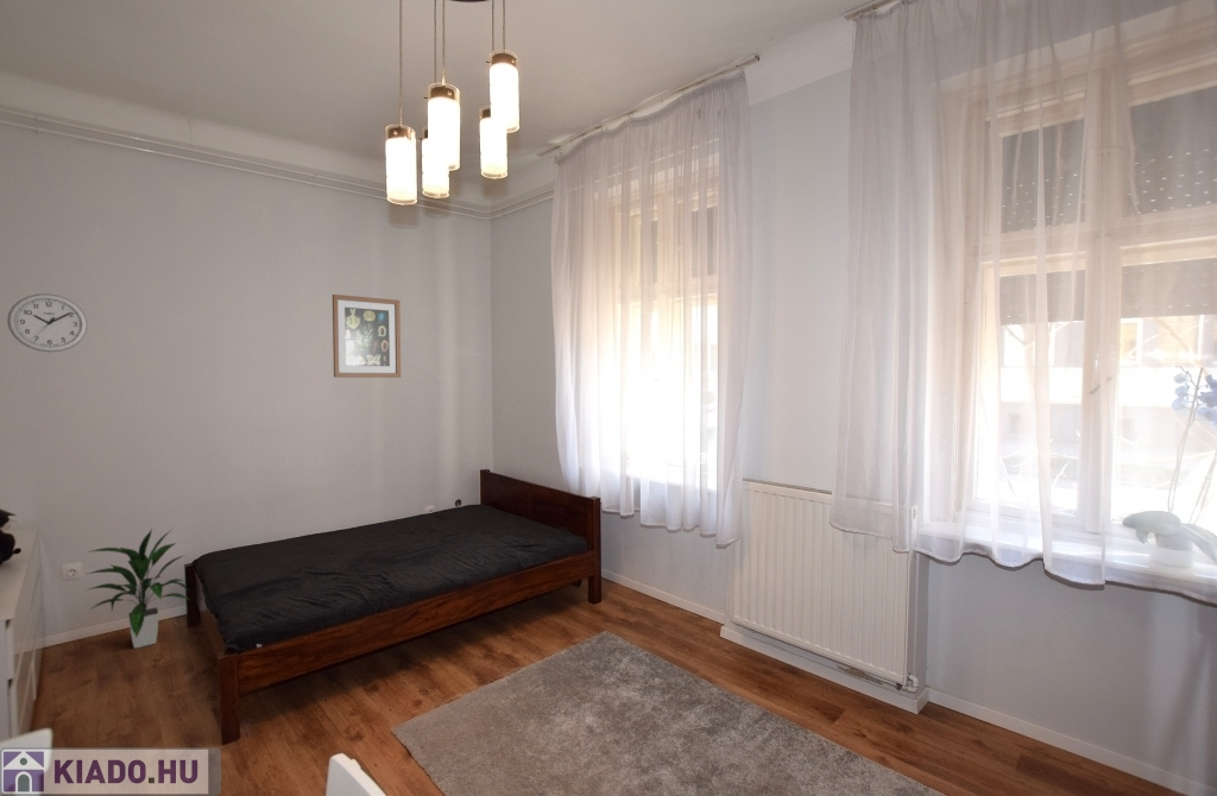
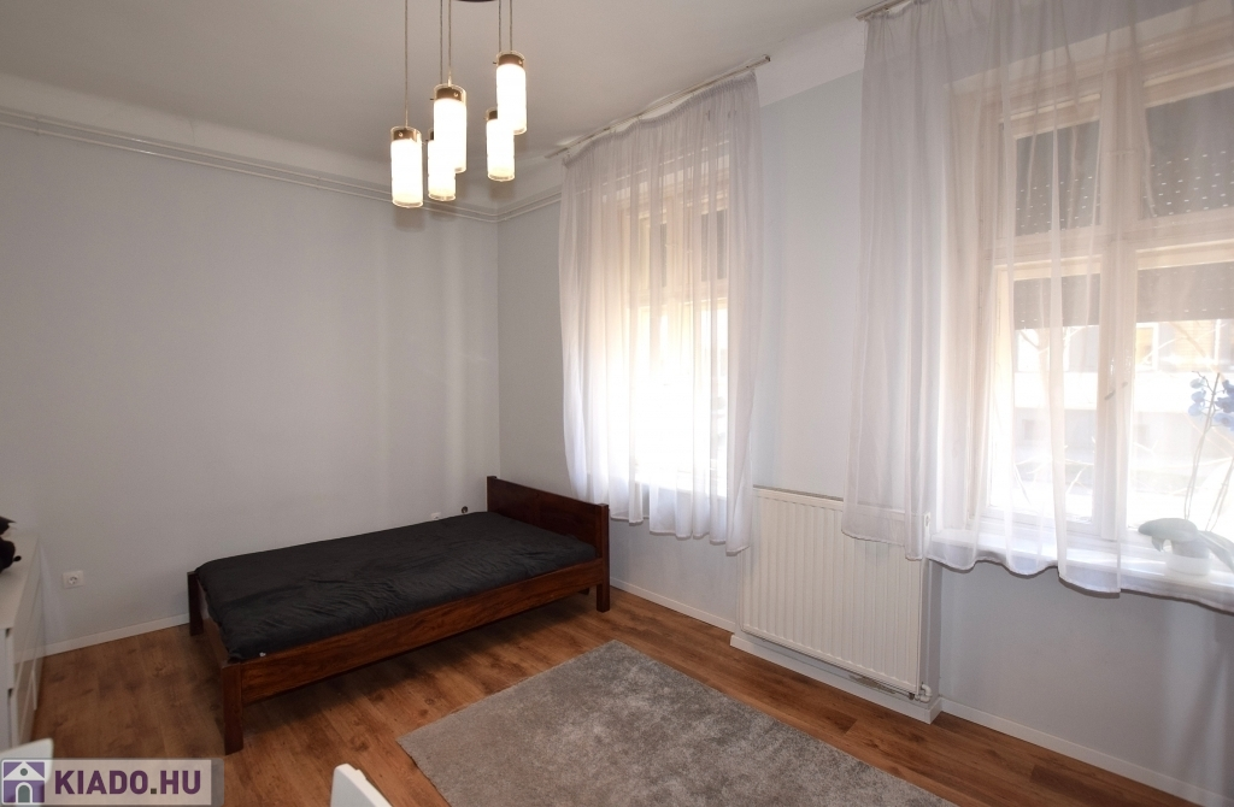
- wall clock [6,292,89,353]
- indoor plant [84,527,190,650]
- wall art [332,293,402,379]
